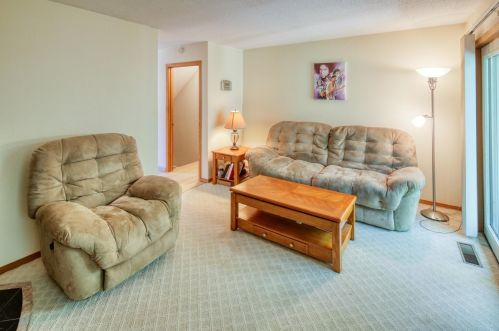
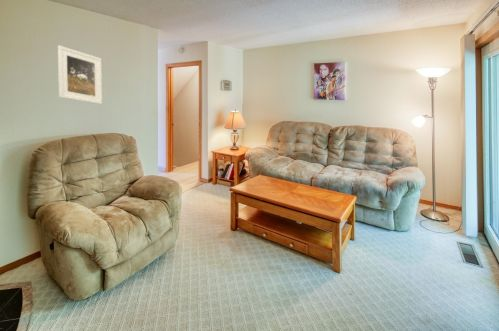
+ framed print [57,45,103,105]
